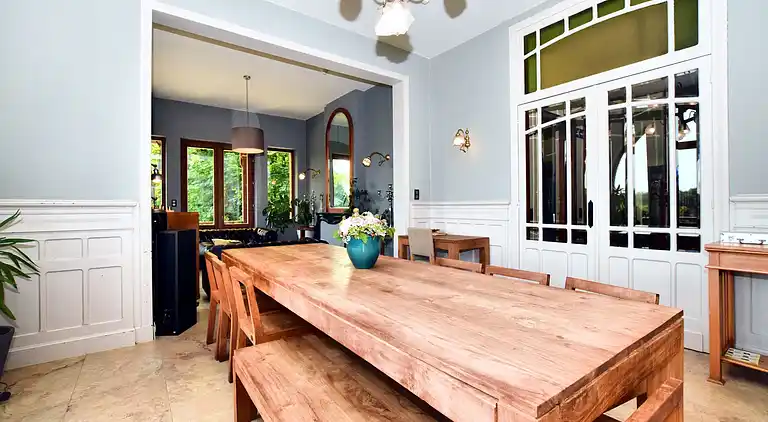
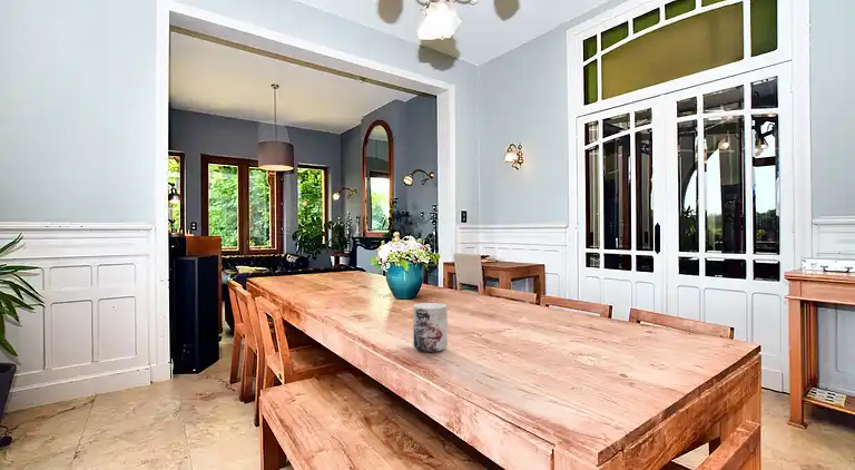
+ mug [412,302,449,353]
